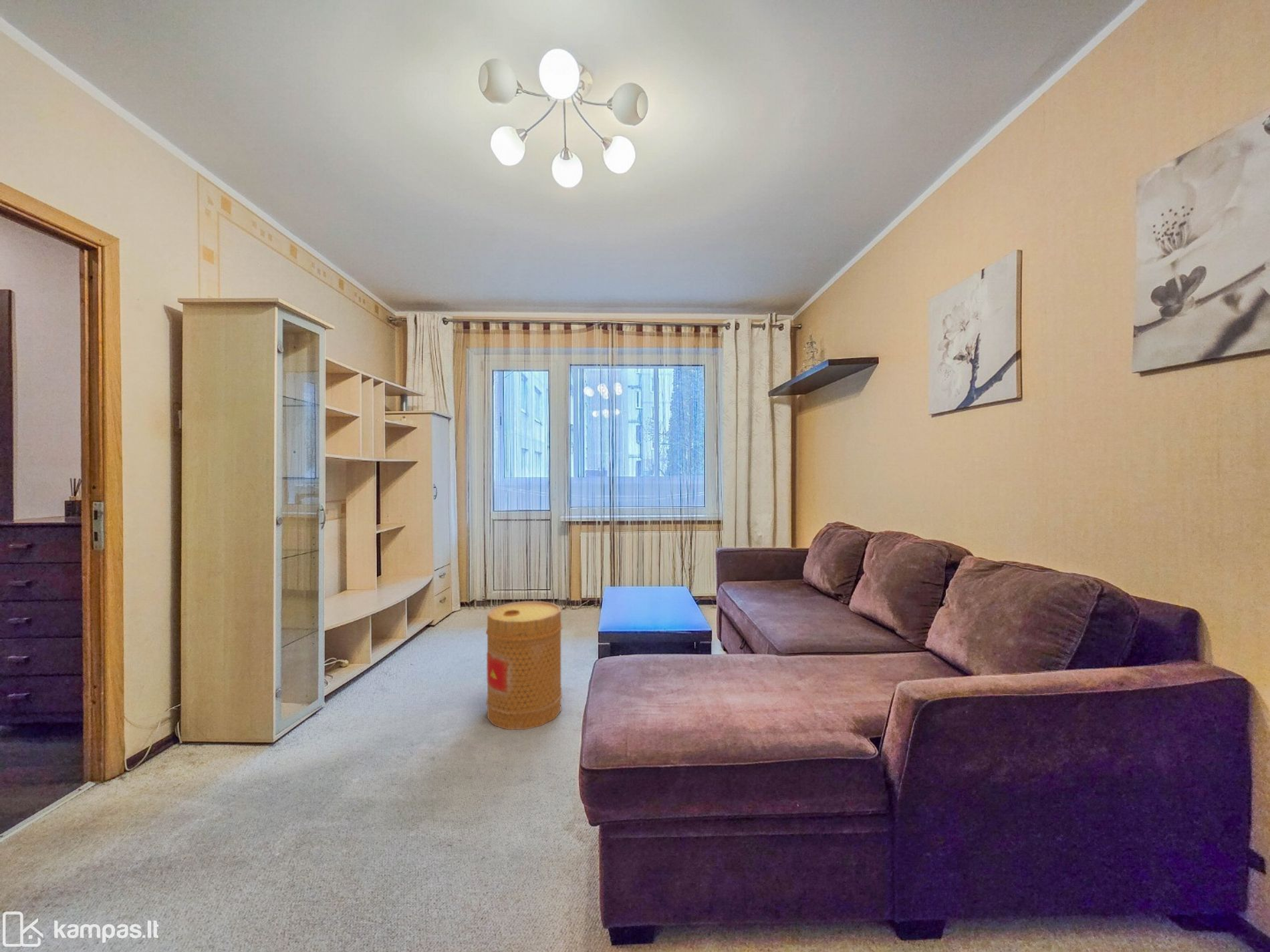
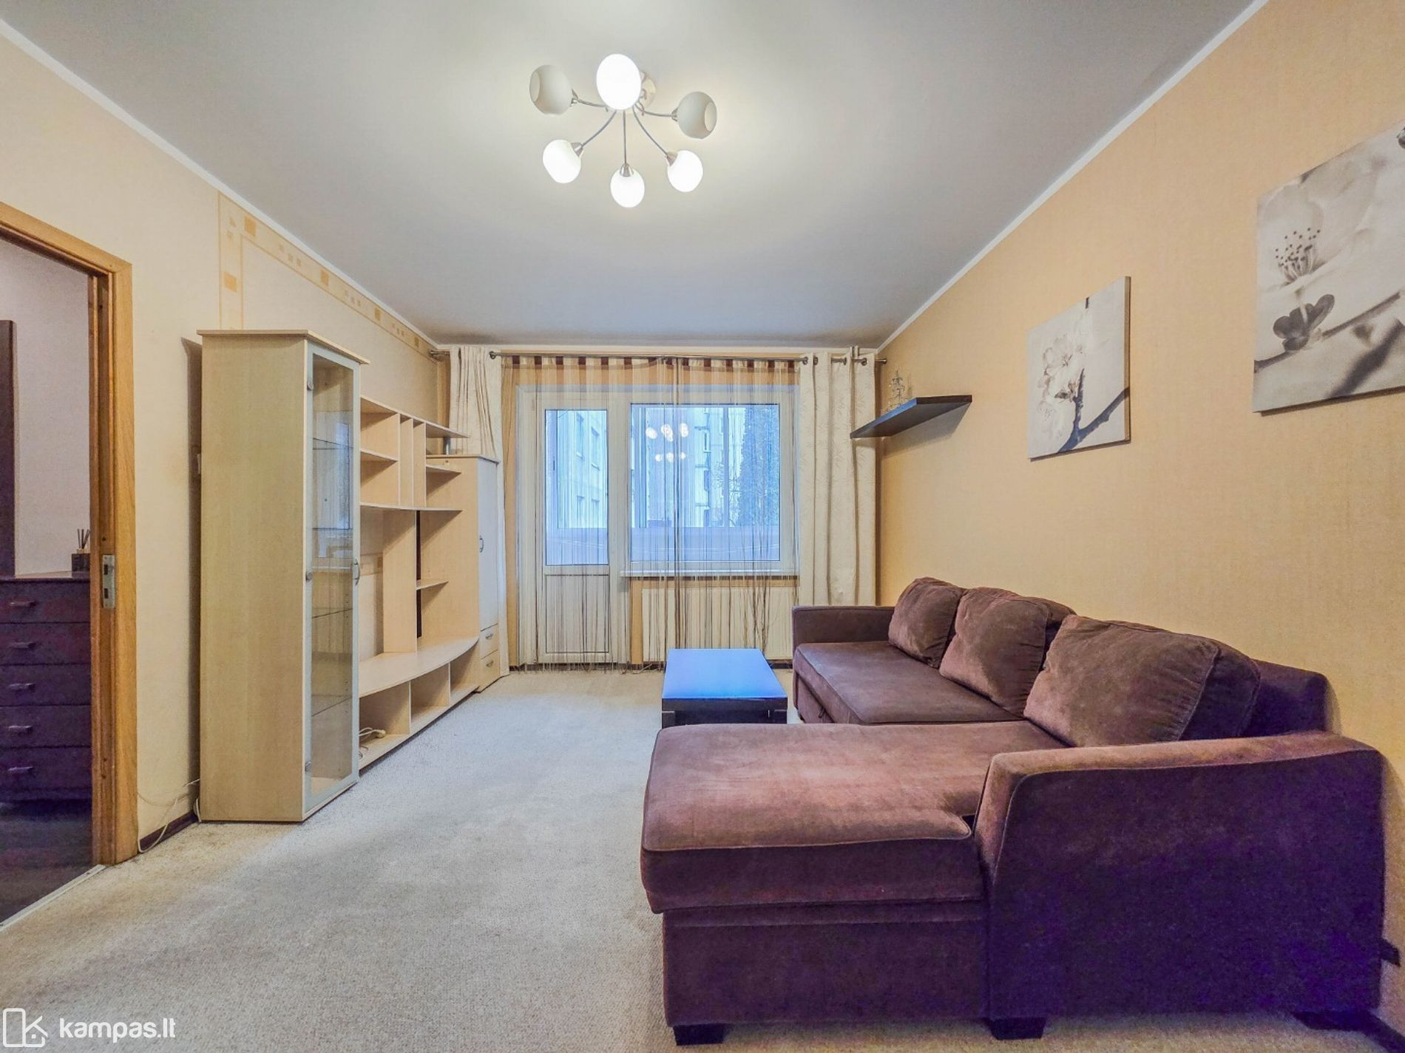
- basket [485,601,563,730]
